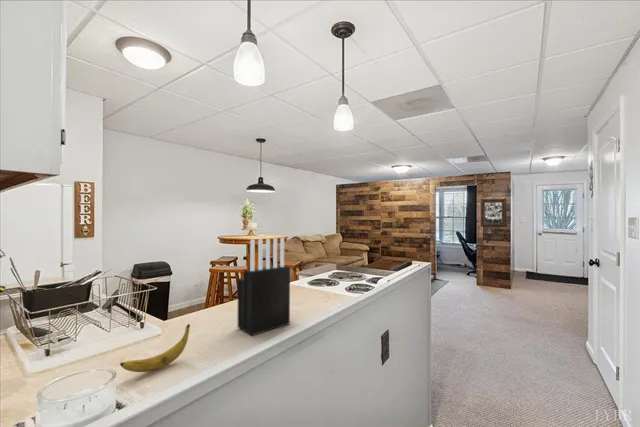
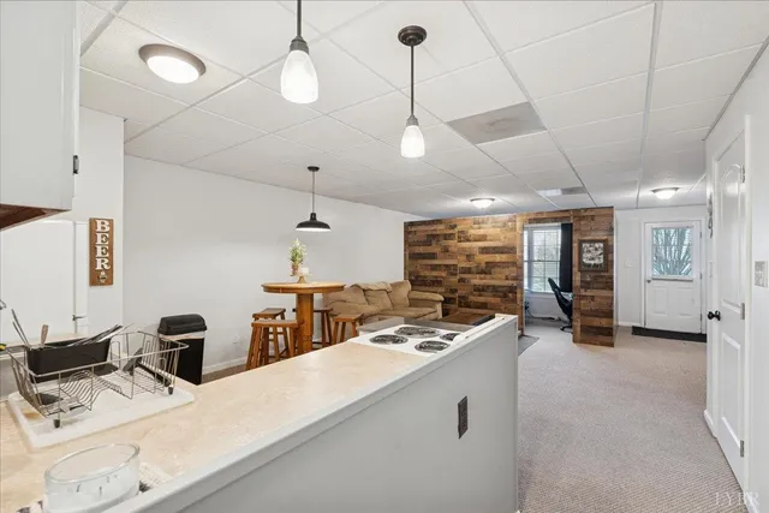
- knife block [236,237,291,337]
- banana [119,323,191,373]
